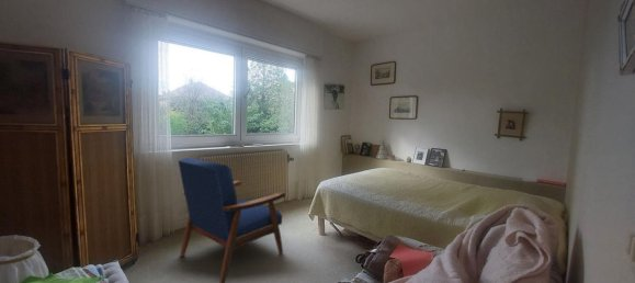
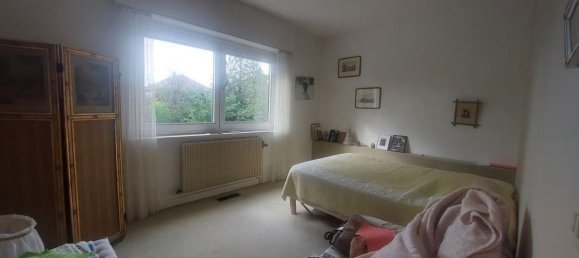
- armchair [178,157,287,283]
